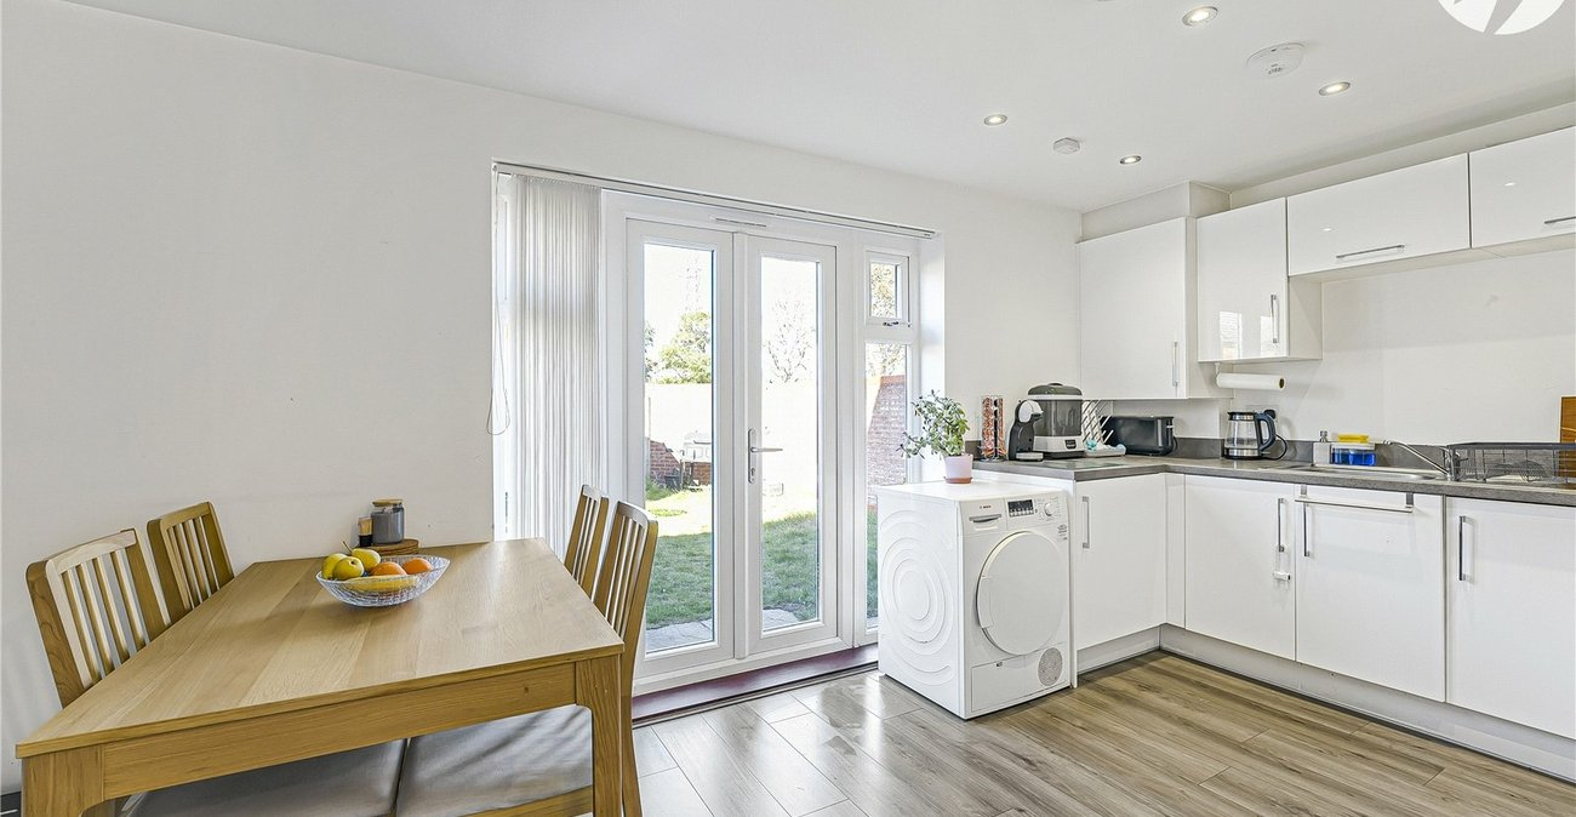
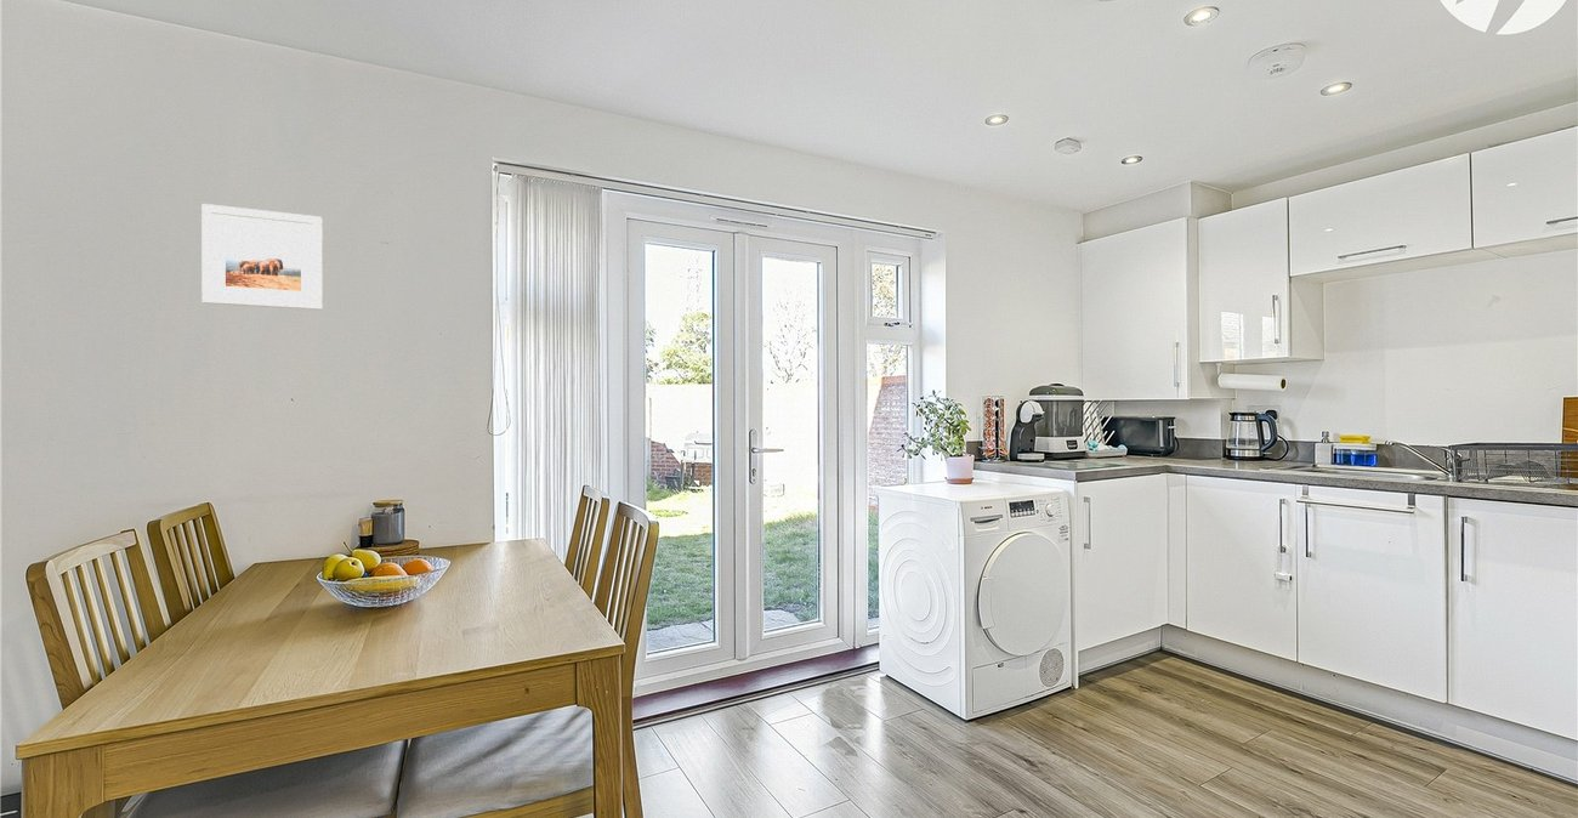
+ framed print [200,203,324,311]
